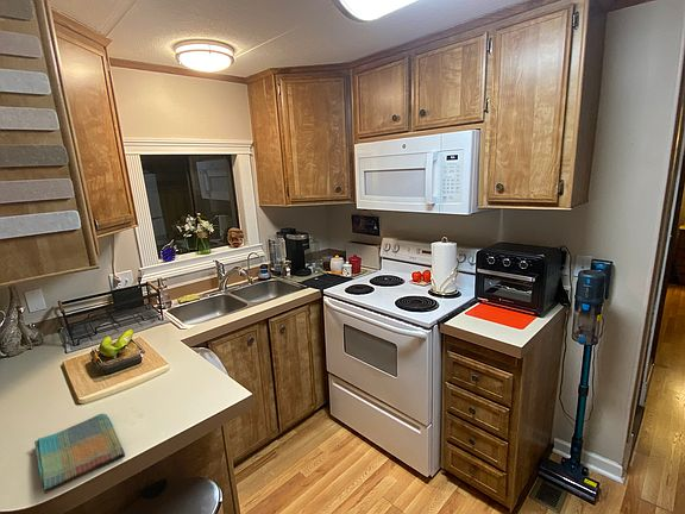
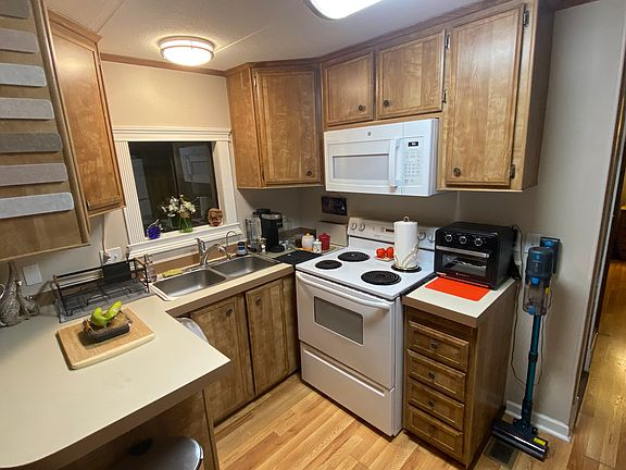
- dish towel [33,413,126,495]
